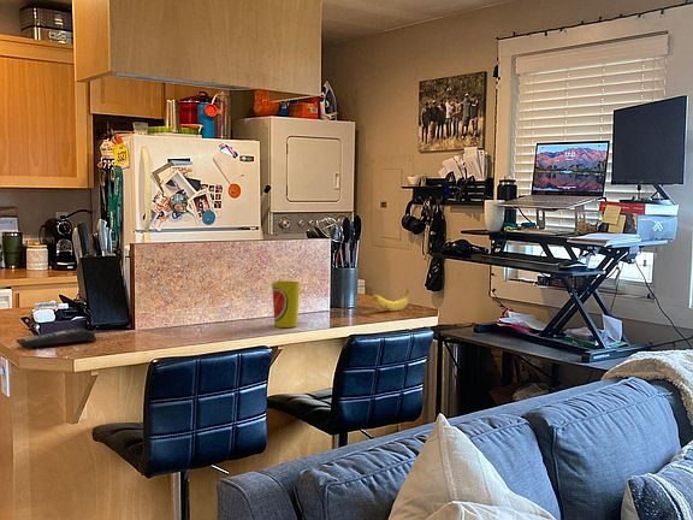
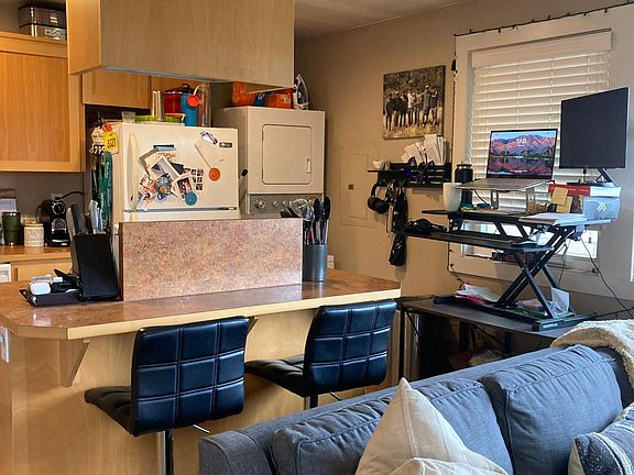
- cup [271,279,301,329]
- remote control [16,327,97,349]
- banana [372,288,411,313]
